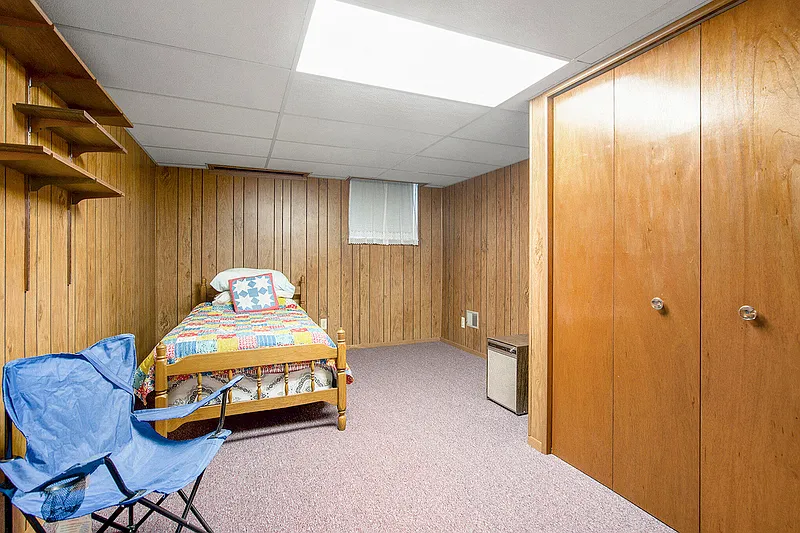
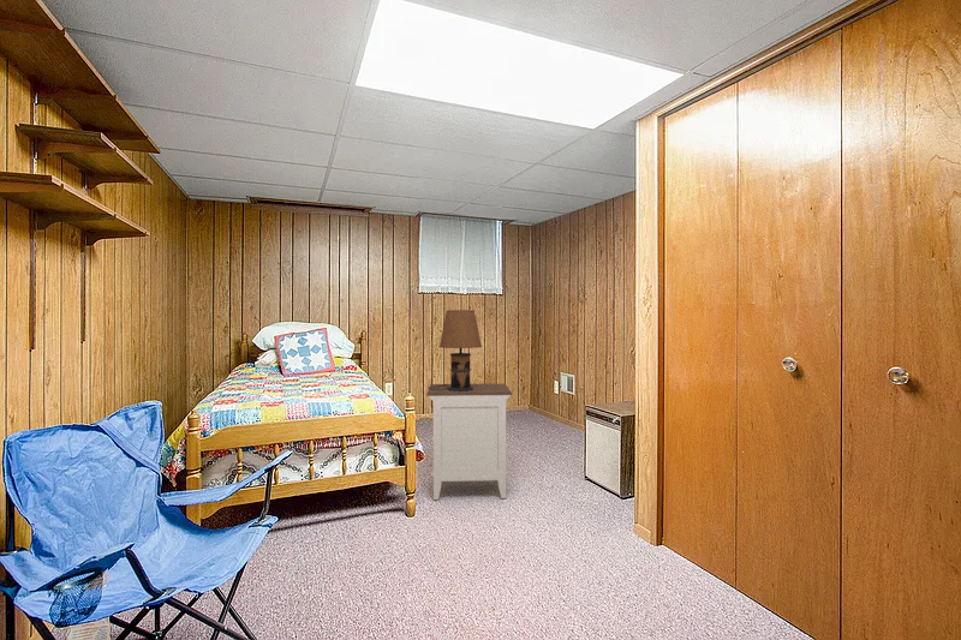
+ table lamp [426,309,483,391]
+ nightstand [425,383,513,501]
